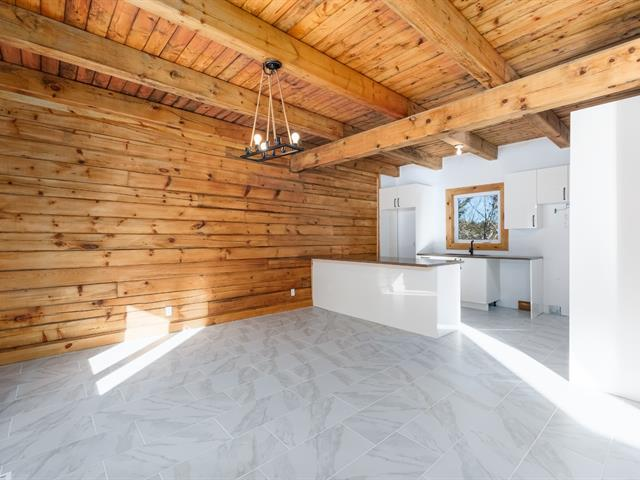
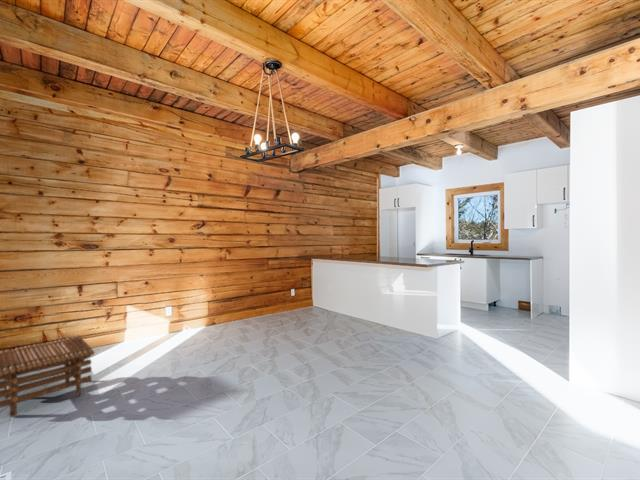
+ stool [0,334,95,418]
